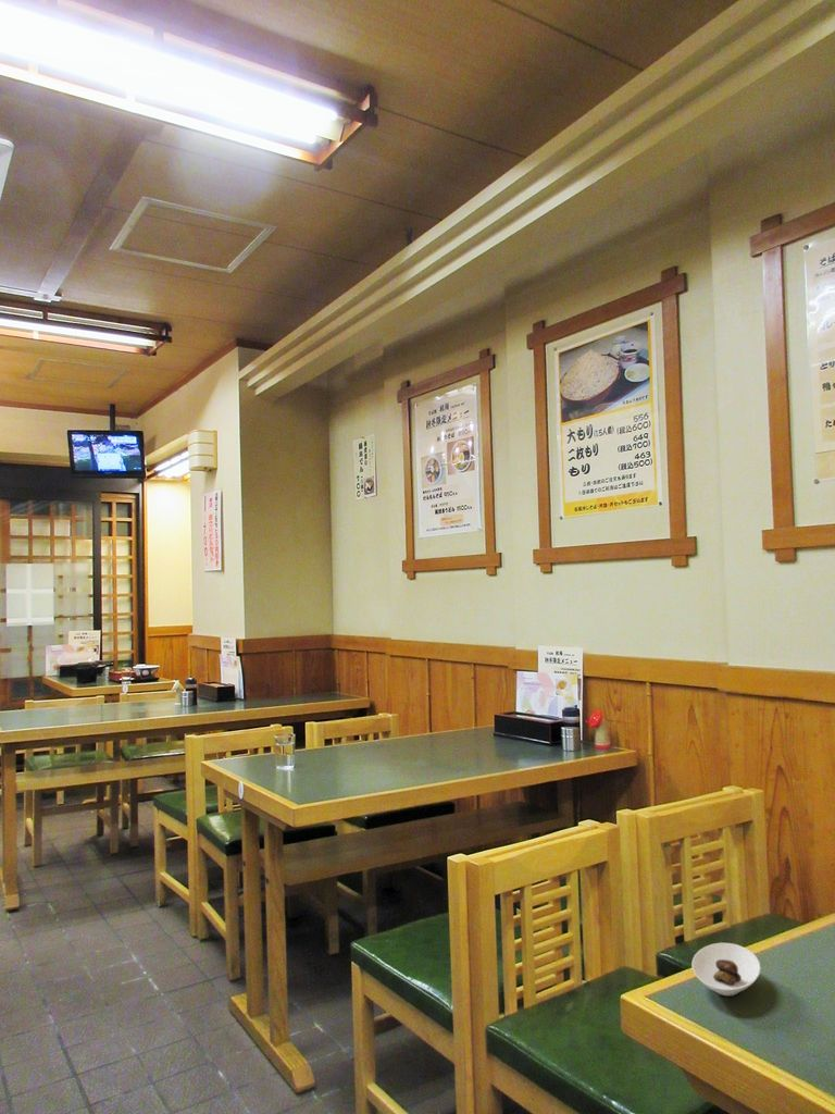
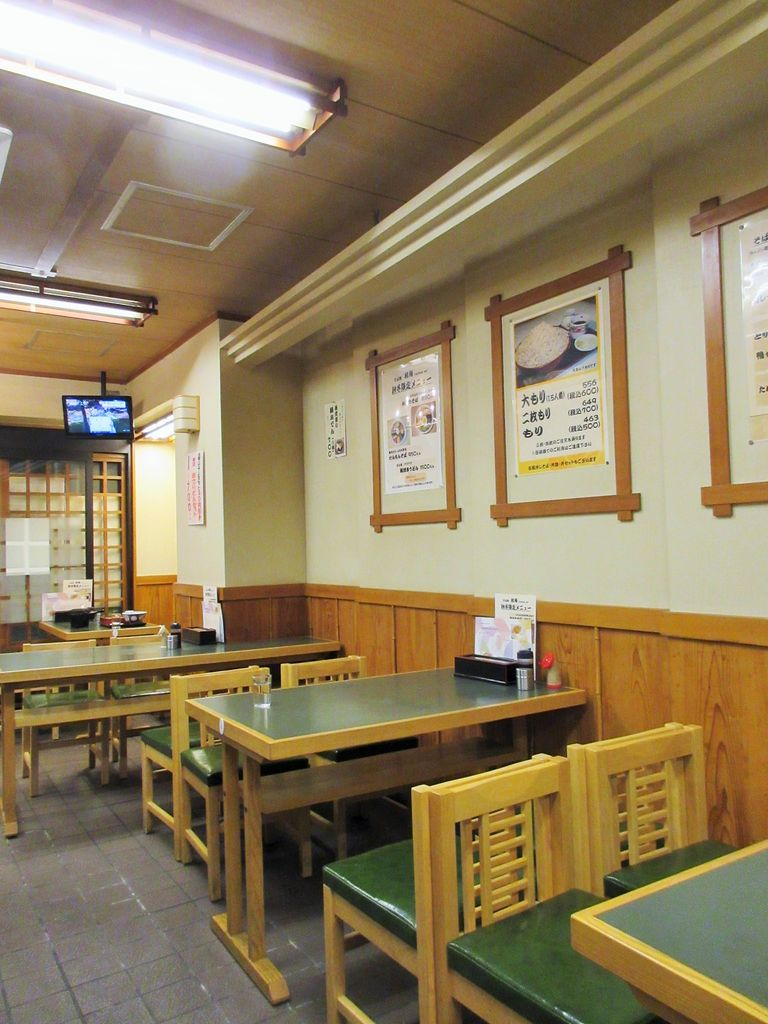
- saucer [690,942,761,997]
